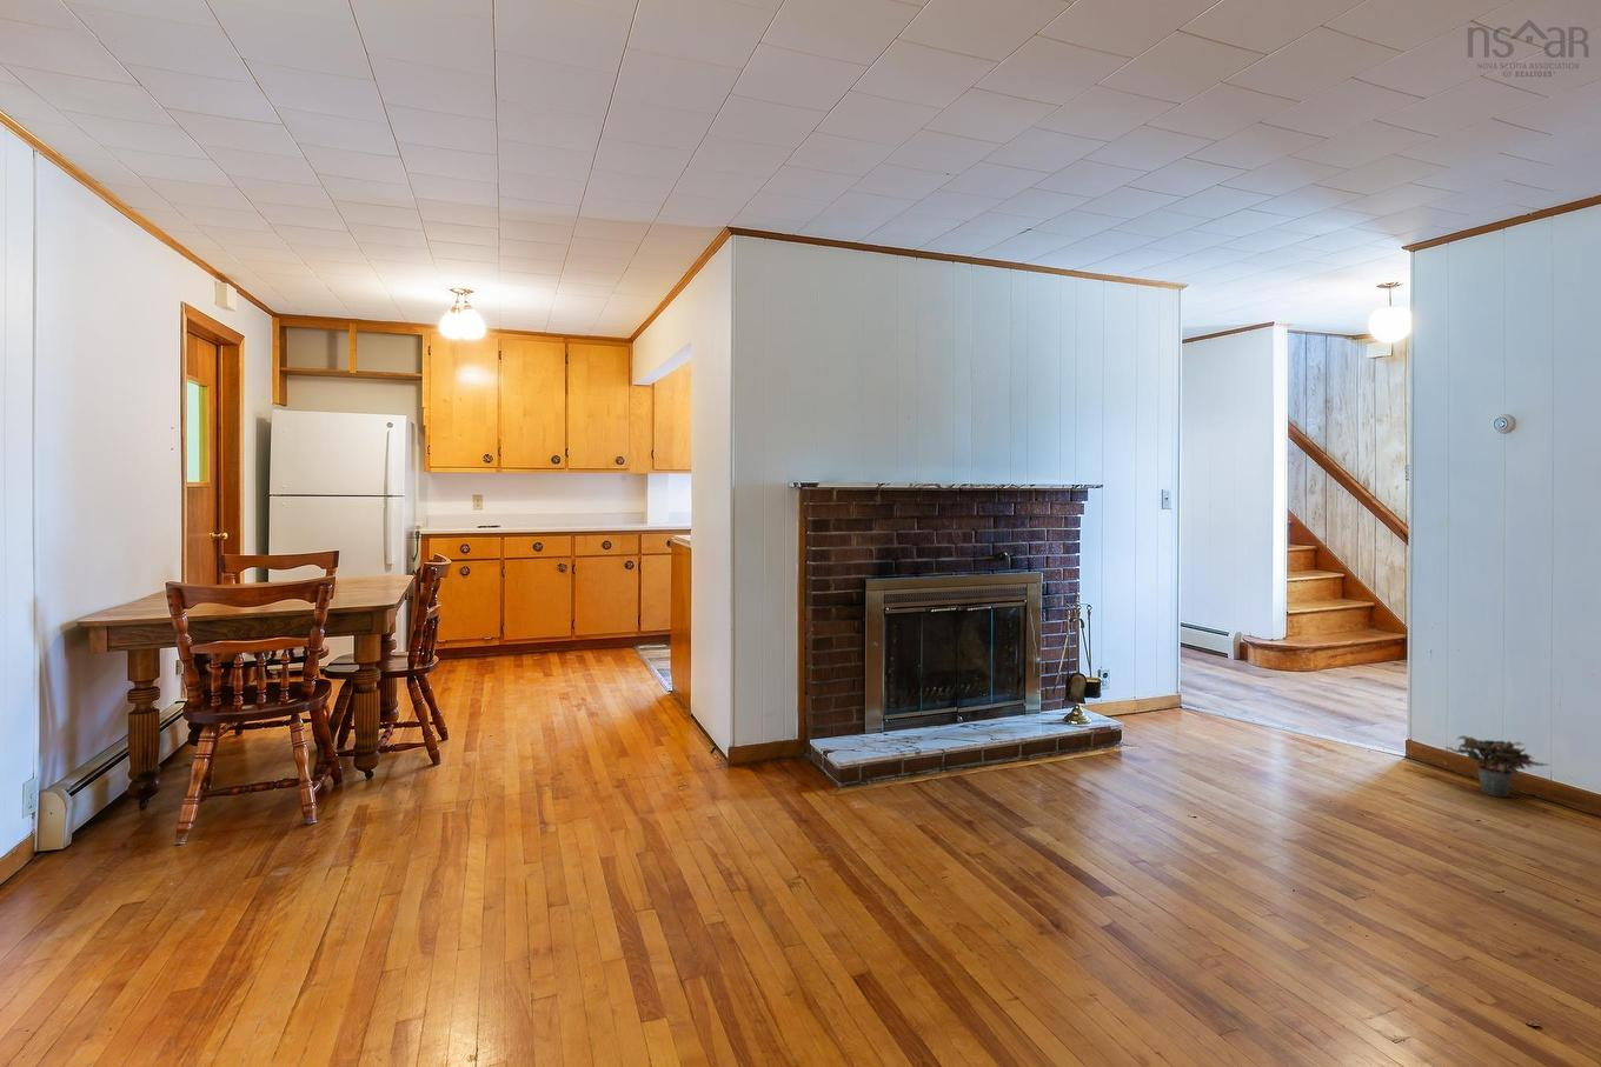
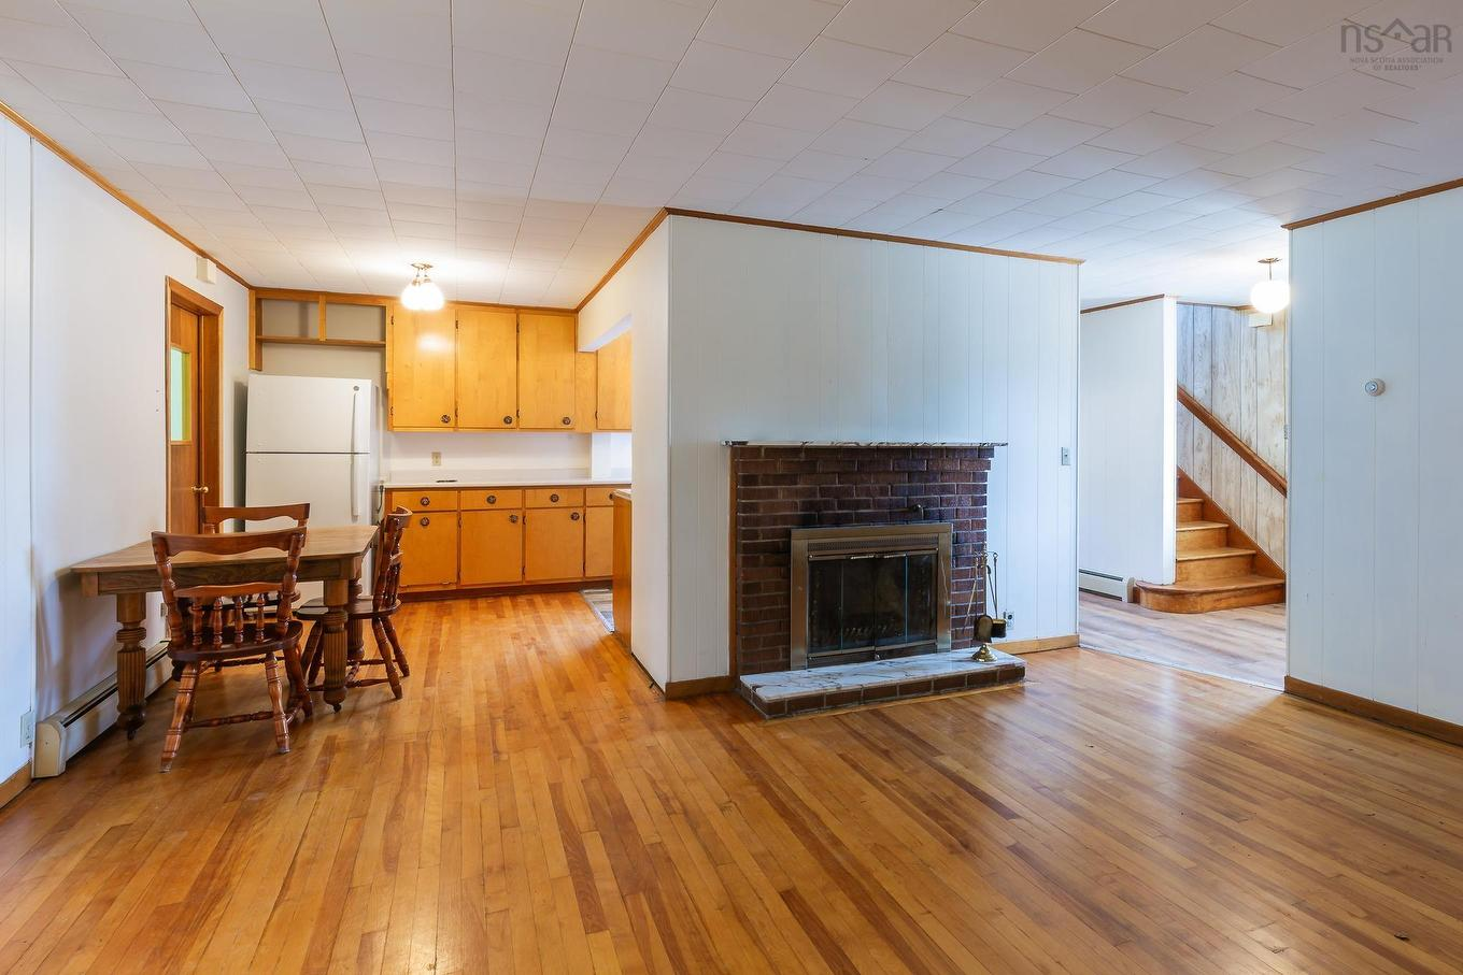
- potted plant [1444,734,1550,798]
